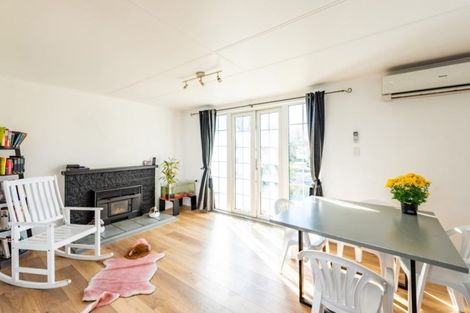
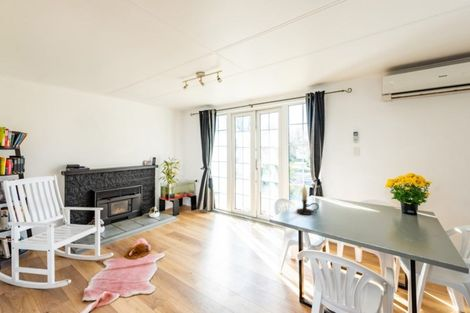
+ candle holder [295,183,320,216]
